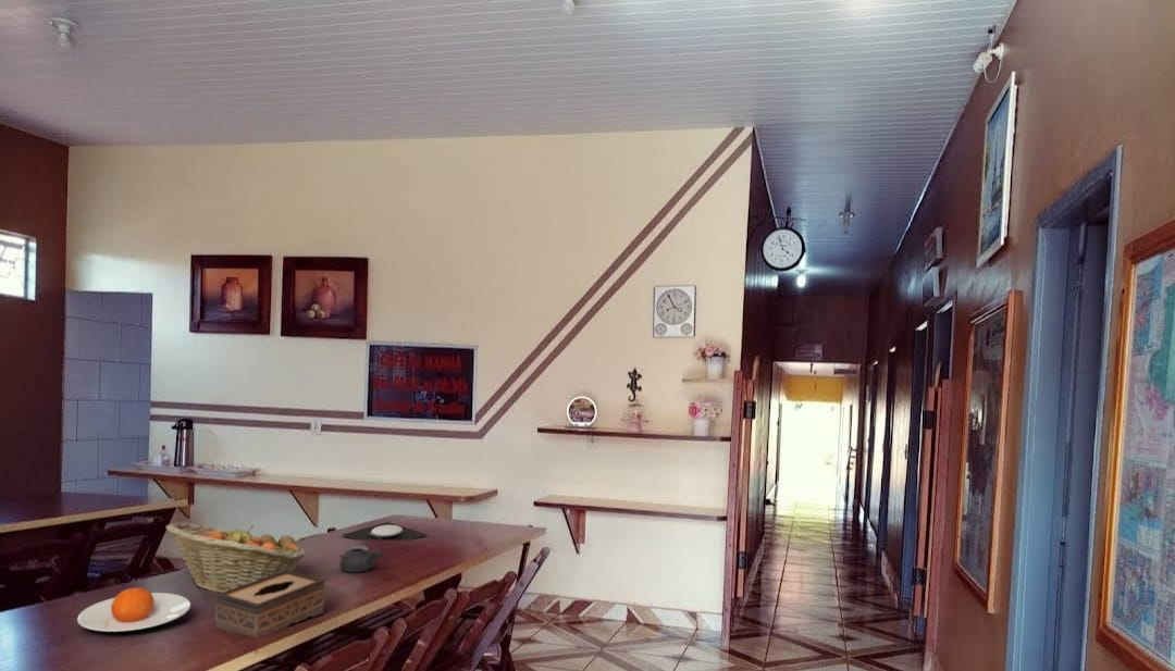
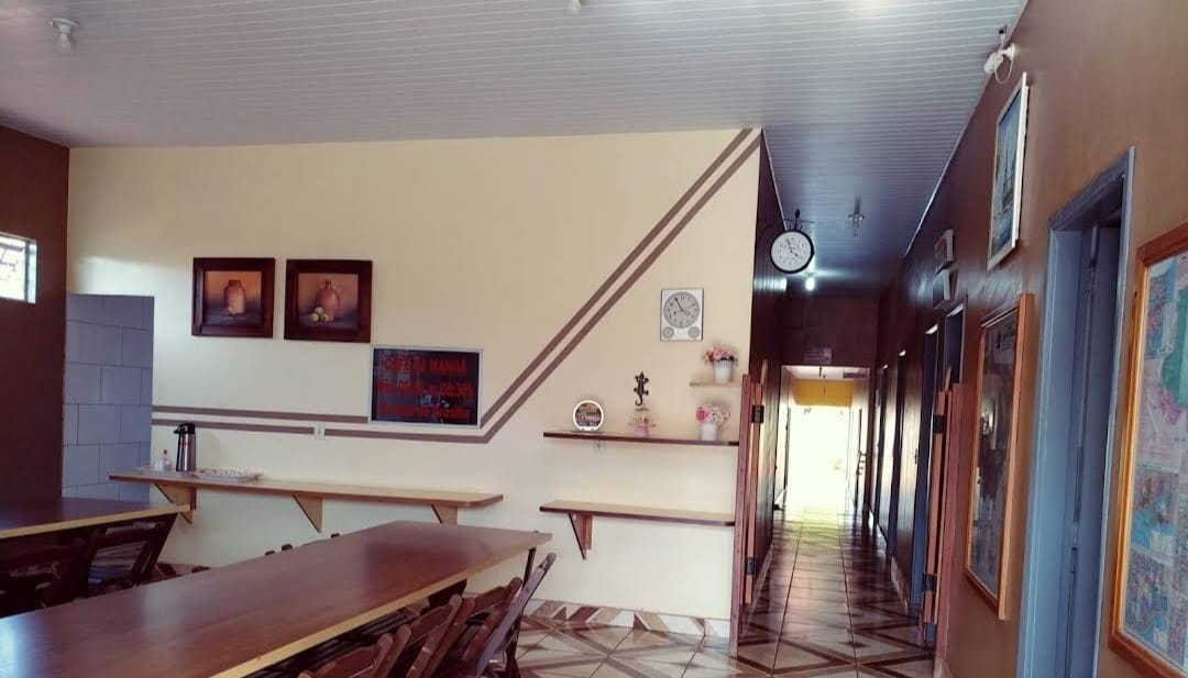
- fruit basket [165,522,307,593]
- teapot [338,545,383,573]
- plate [76,586,191,633]
- tissue box [214,570,326,638]
- plate [341,521,428,542]
